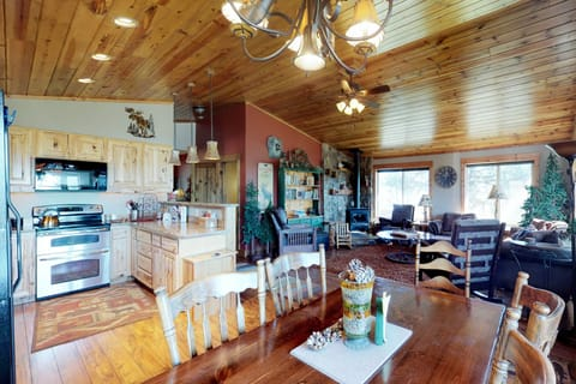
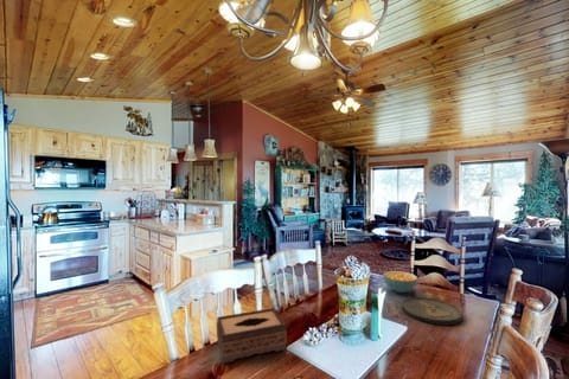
+ tissue box [216,307,288,365]
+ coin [401,296,463,327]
+ cereal bowl [383,270,418,294]
